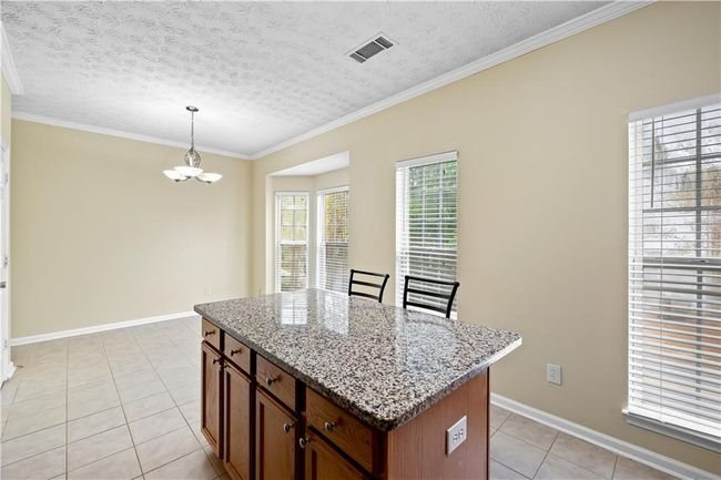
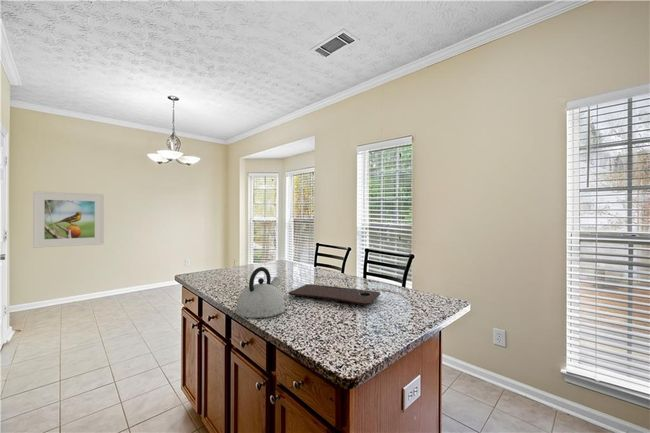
+ cutting board [288,283,381,307]
+ kettle [234,266,287,319]
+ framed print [32,190,105,249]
